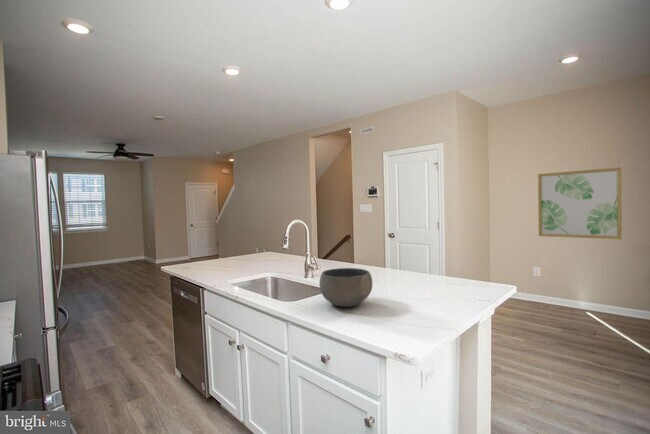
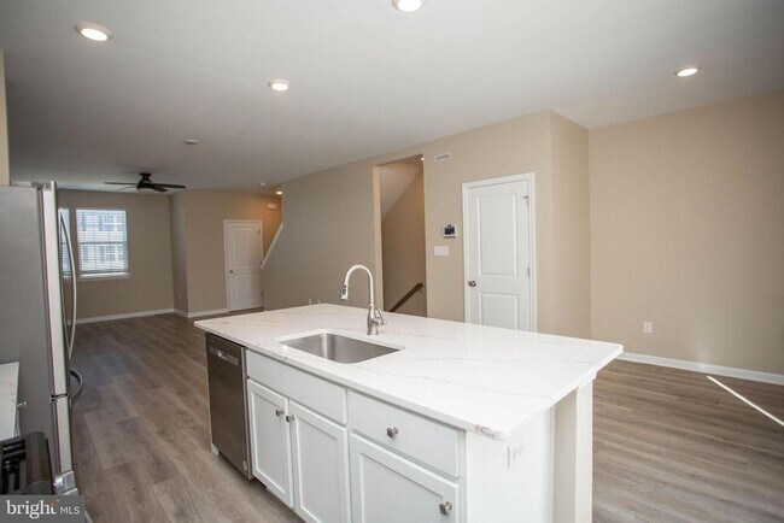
- wall art [537,167,623,240]
- bowl [319,267,373,308]
